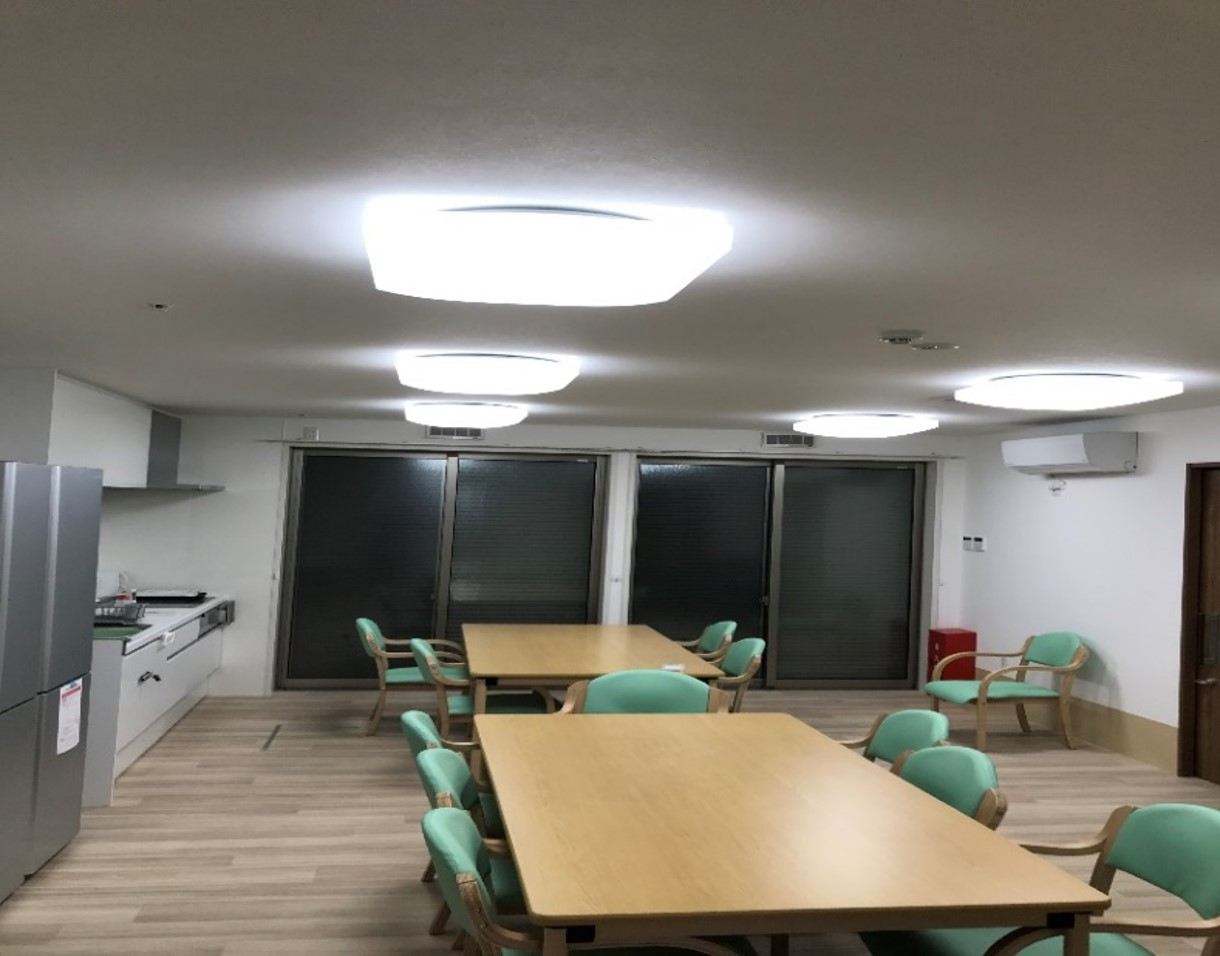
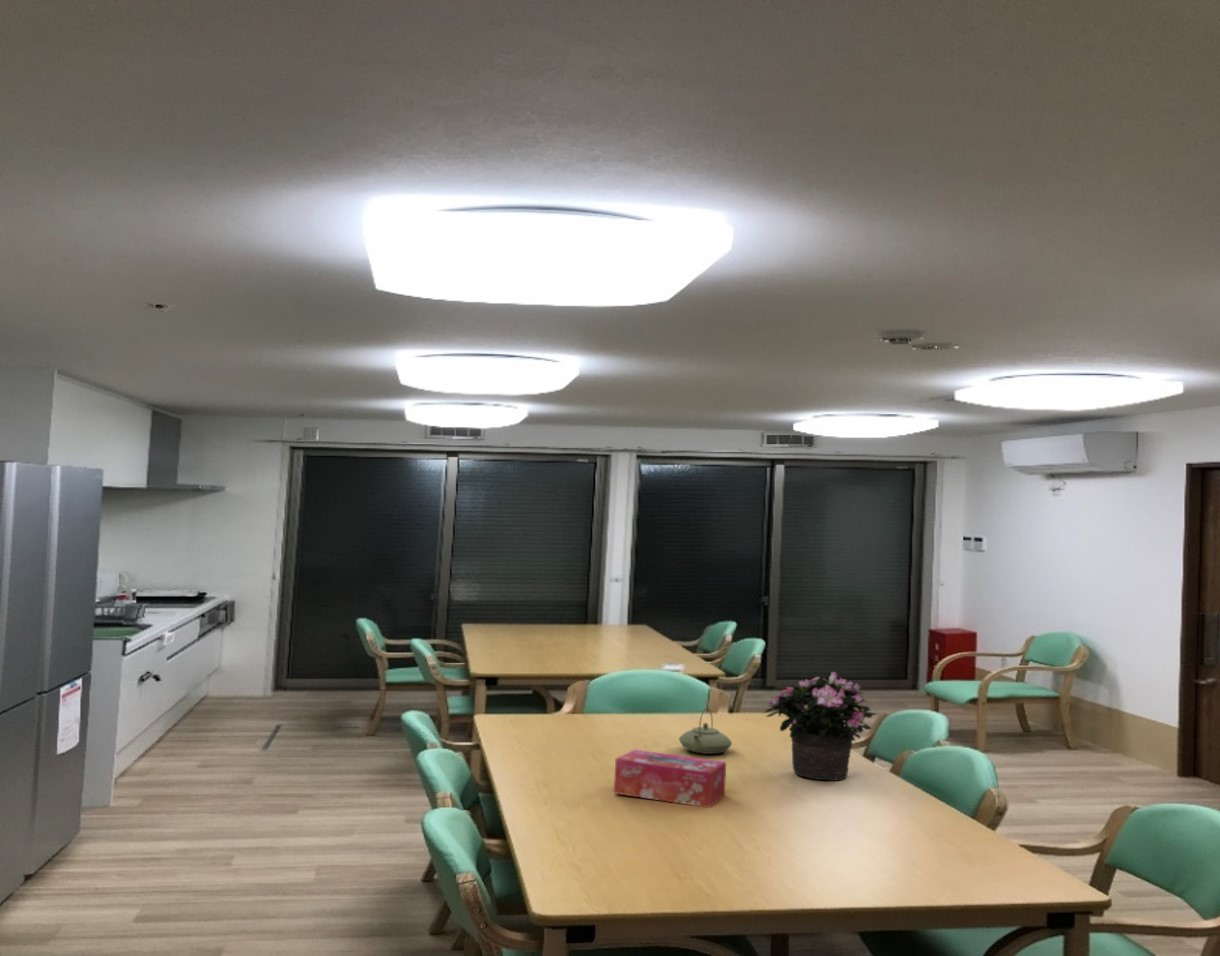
+ potted flower [761,671,877,782]
+ tissue box [613,749,727,809]
+ teapot [678,707,733,755]
